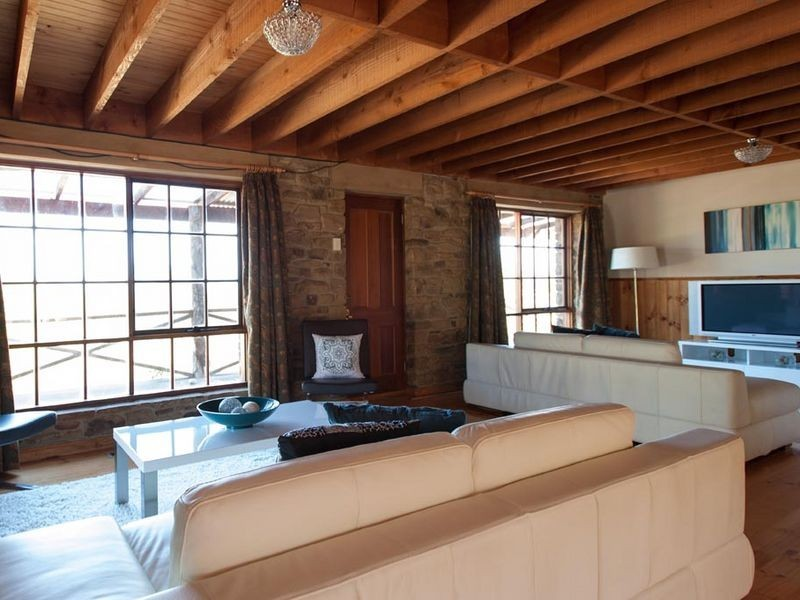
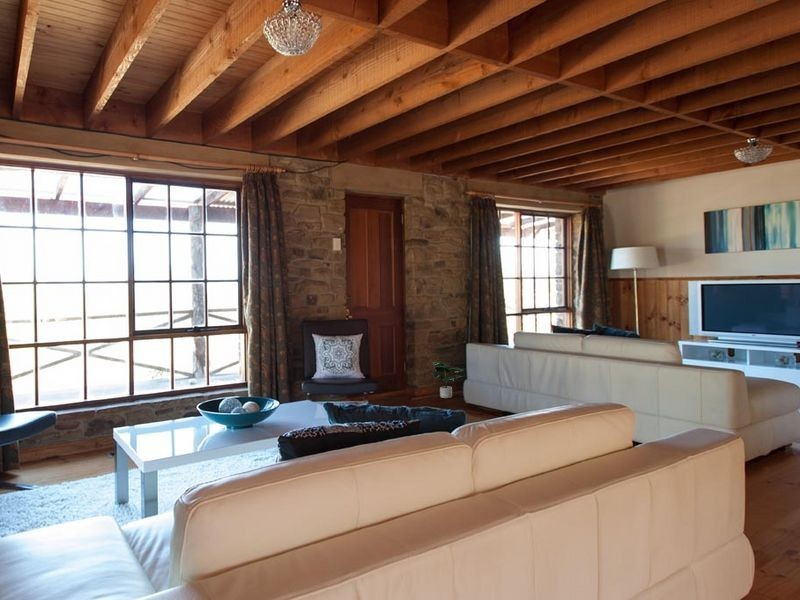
+ potted plant [429,360,464,399]
